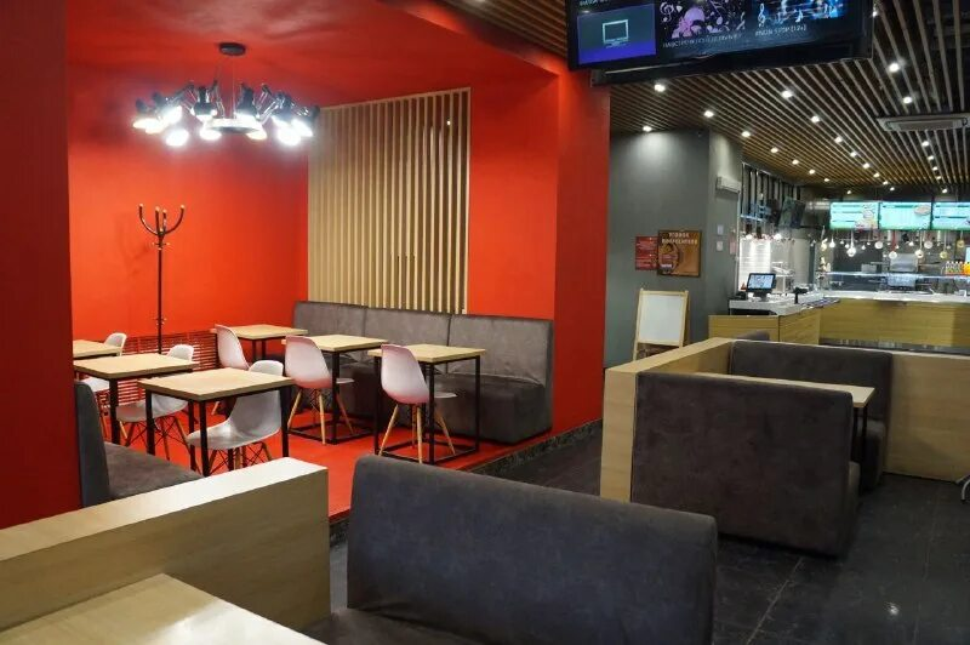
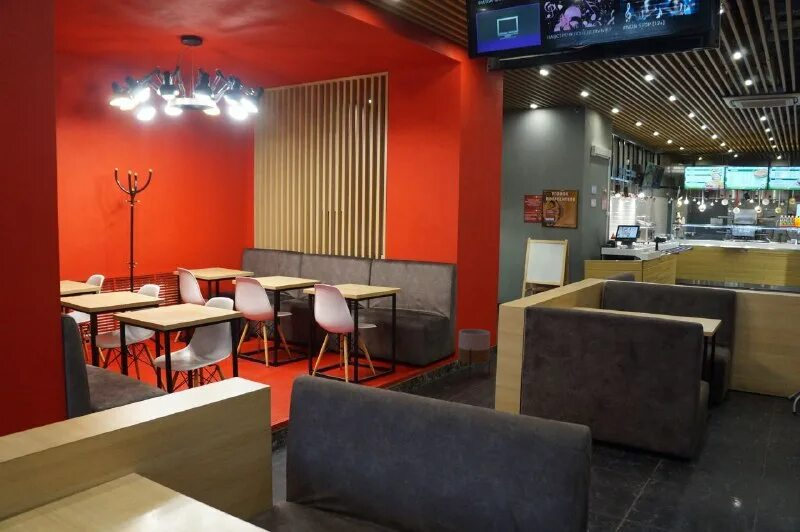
+ planter [457,328,491,380]
